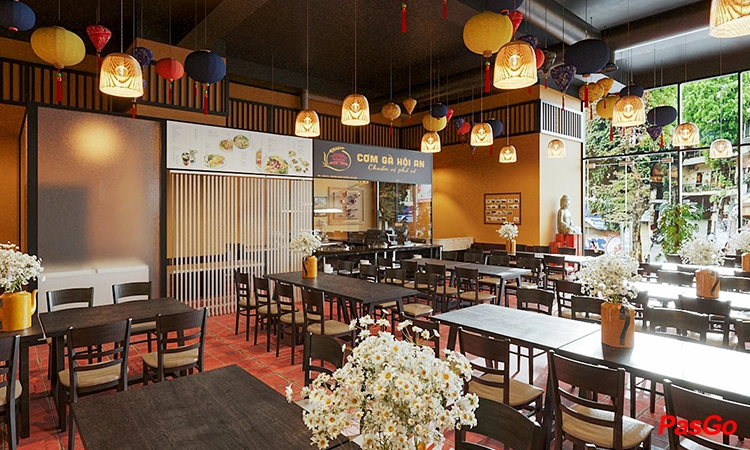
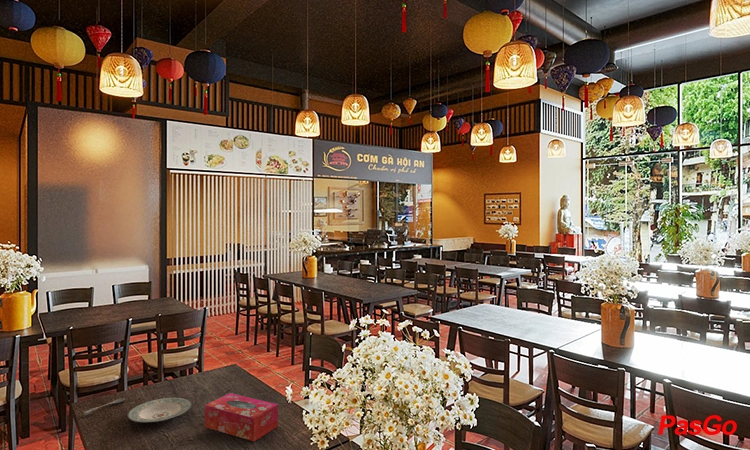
+ plate [127,397,192,423]
+ soupspoon [83,397,126,417]
+ tissue box [204,392,279,442]
